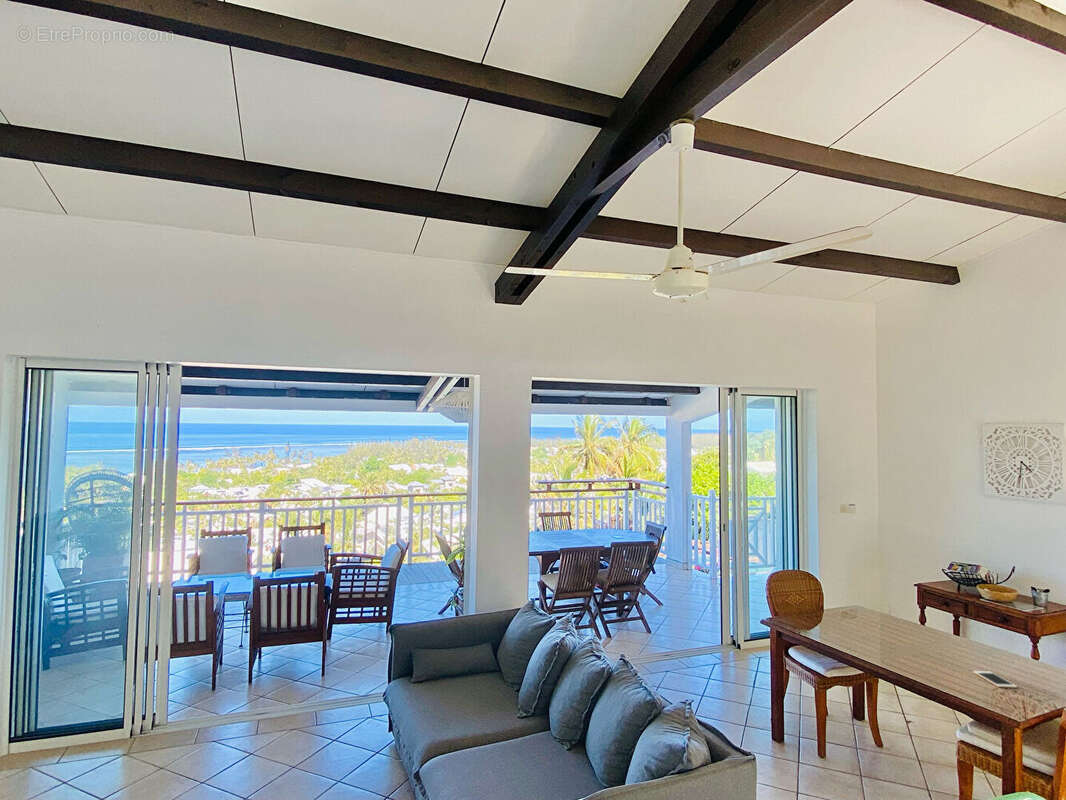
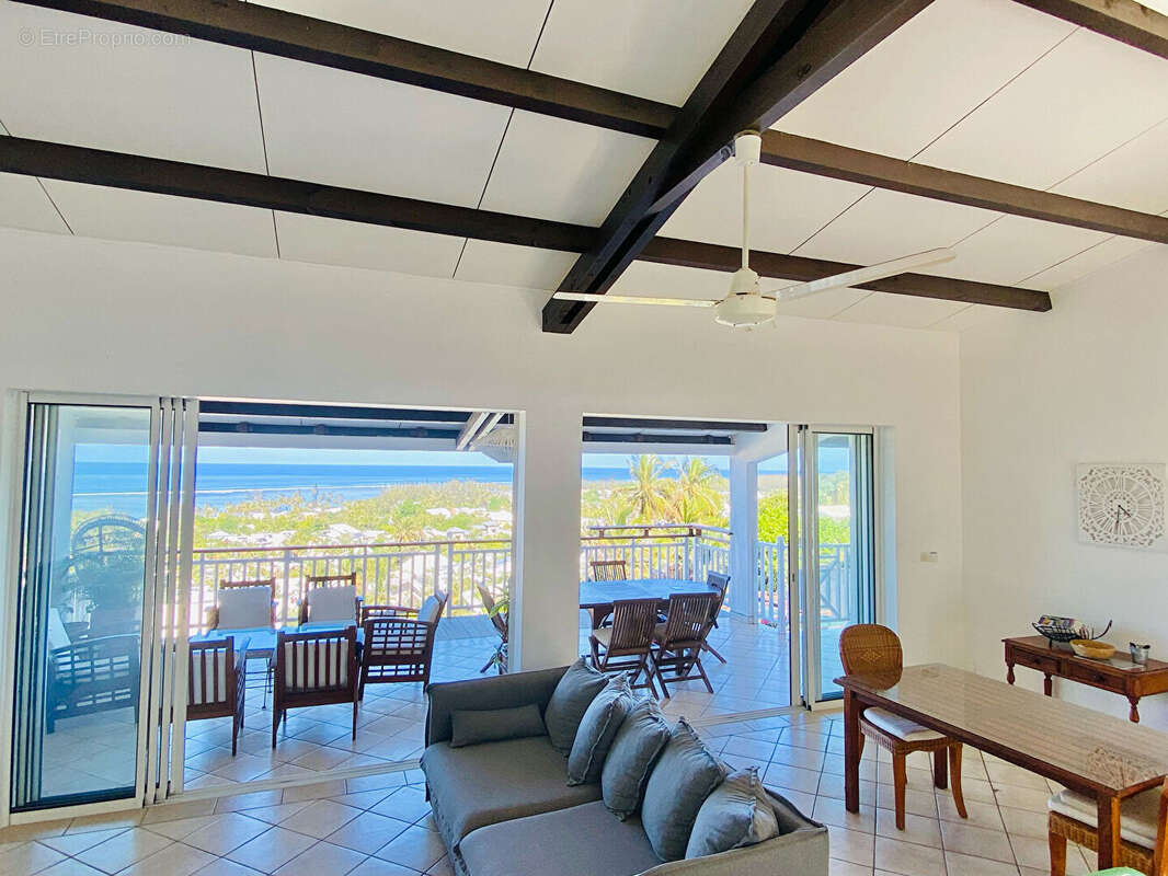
- cell phone [972,670,1018,689]
